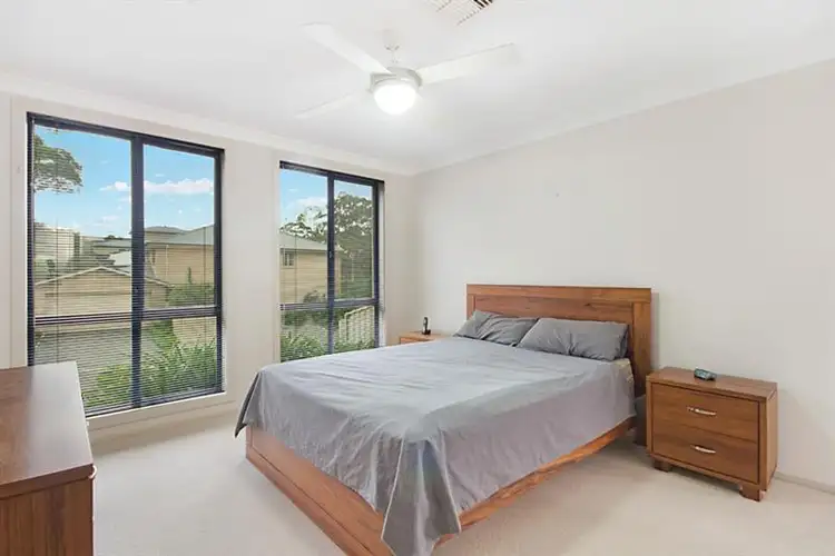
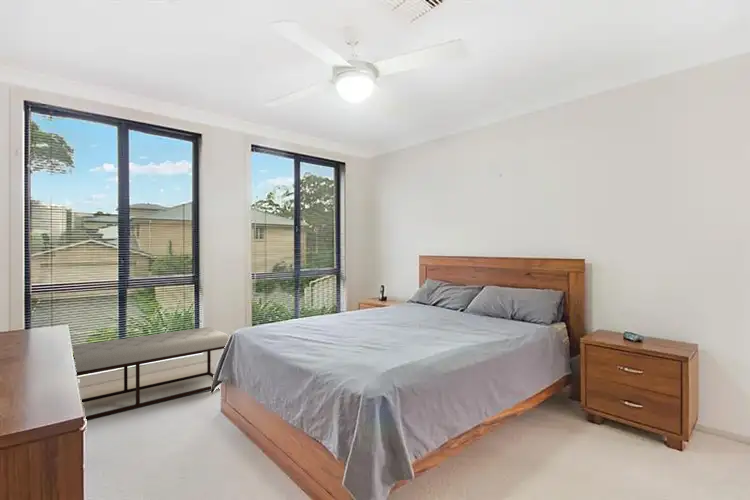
+ bench [72,326,229,421]
